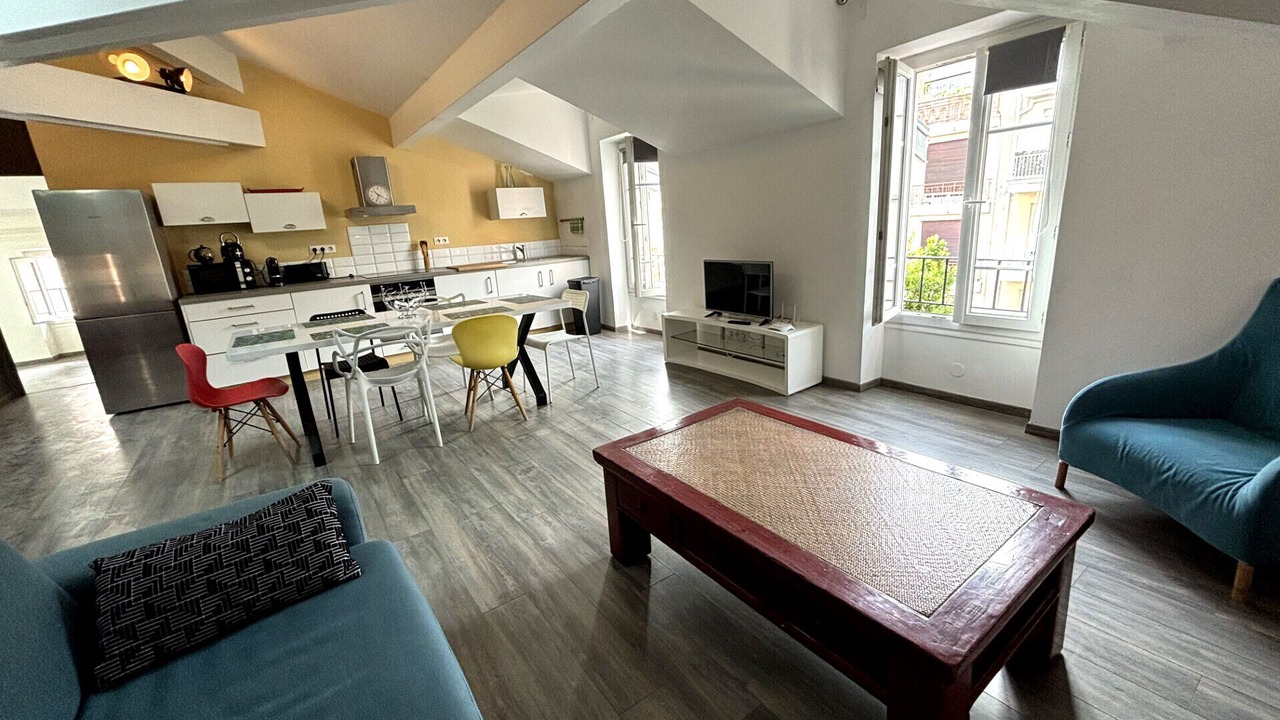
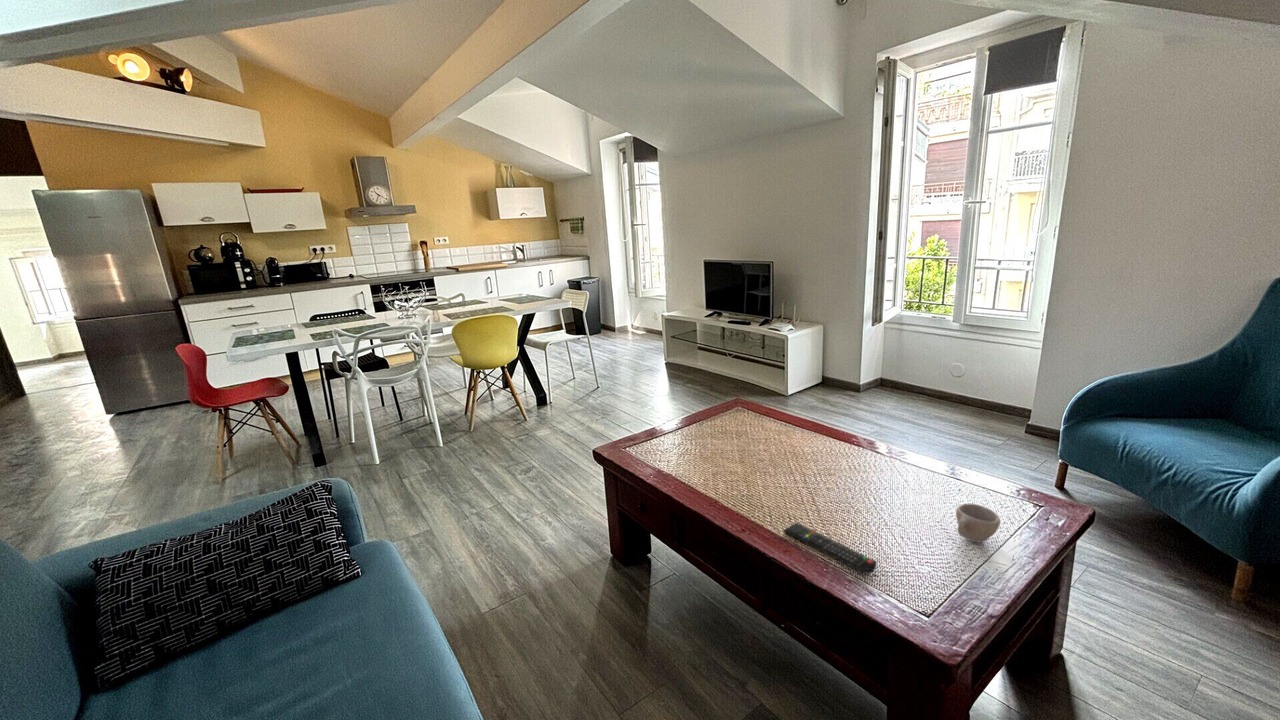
+ cup [955,503,1001,543]
+ remote control [783,522,878,575]
